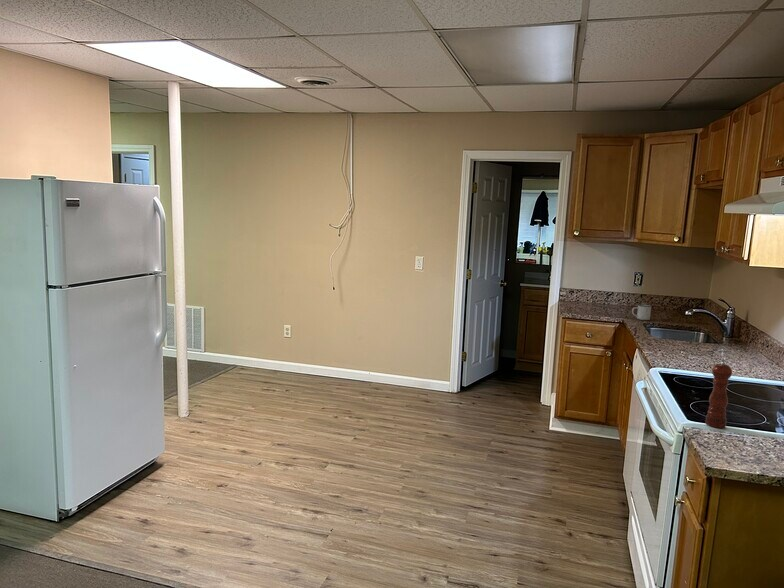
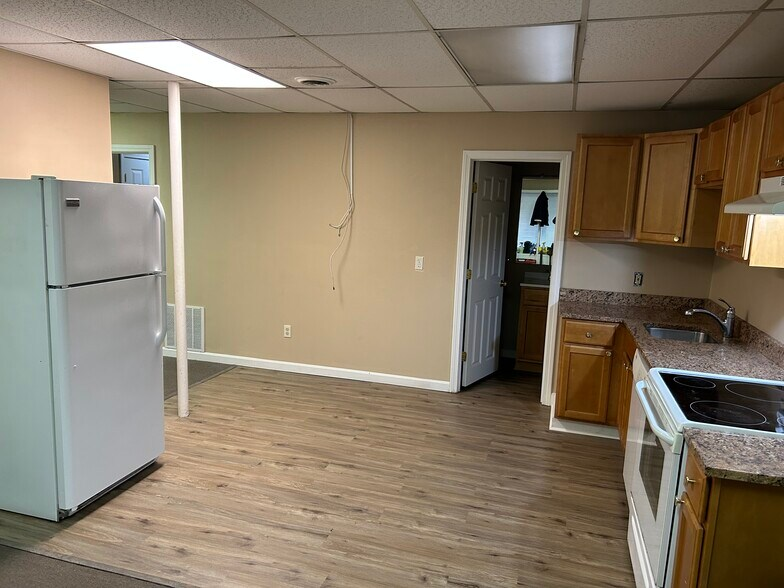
- pepper mill [704,358,733,429]
- mug [631,303,652,321]
